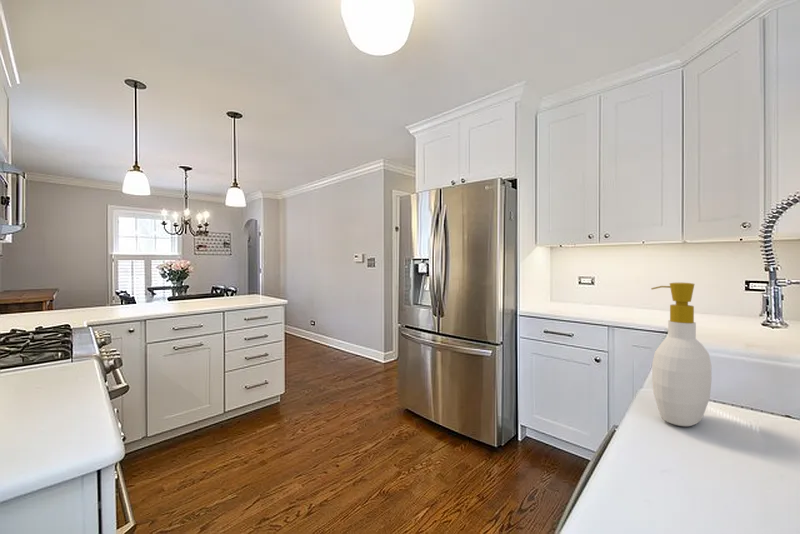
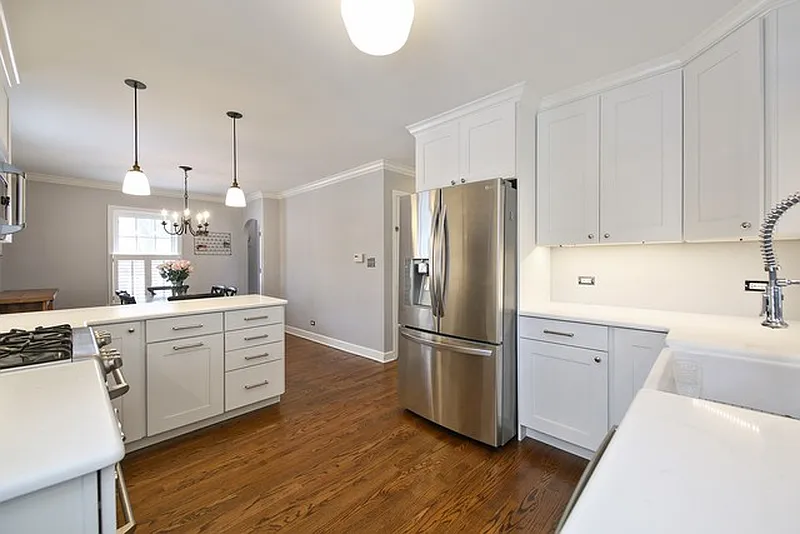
- soap bottle [650,282,712,427]
